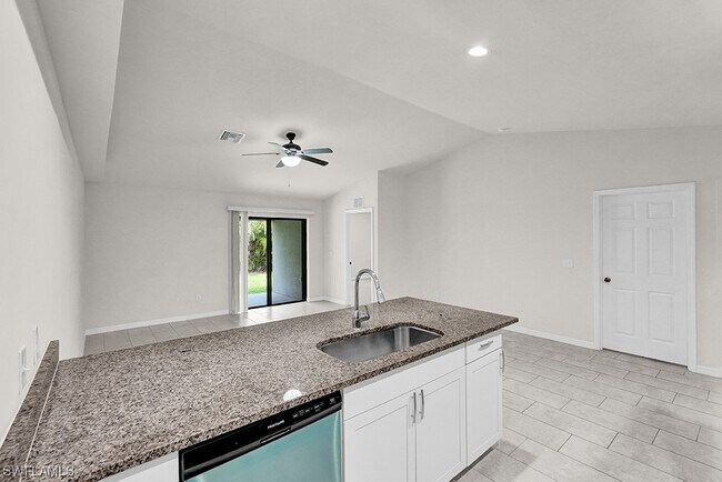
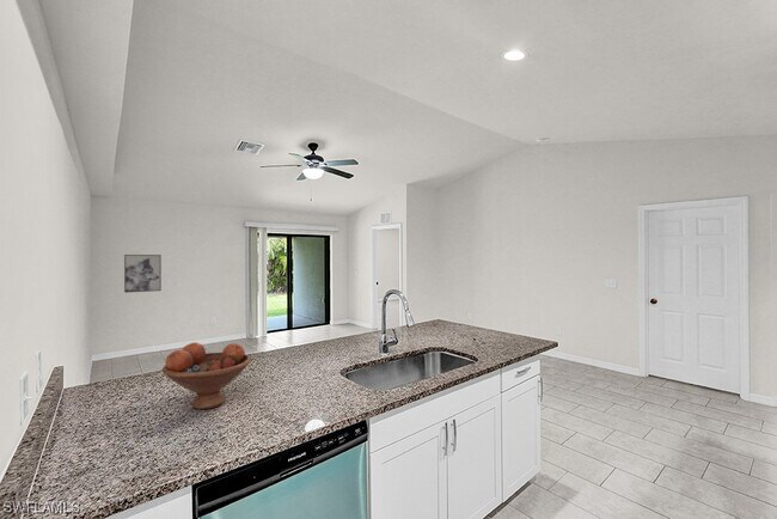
+ wall art [123,254,163,294]
+ fruit bowl [161,341,252,410]
